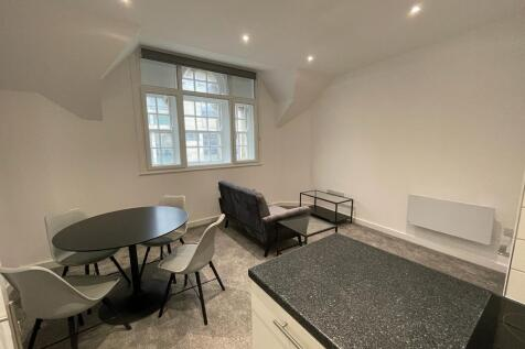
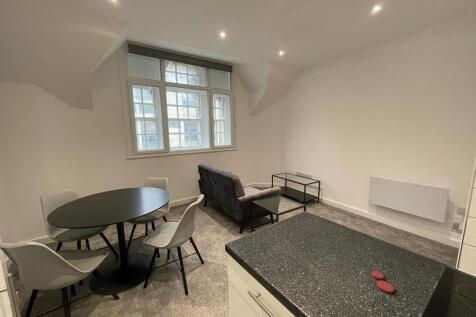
+ coaster [371,270,395,293]
